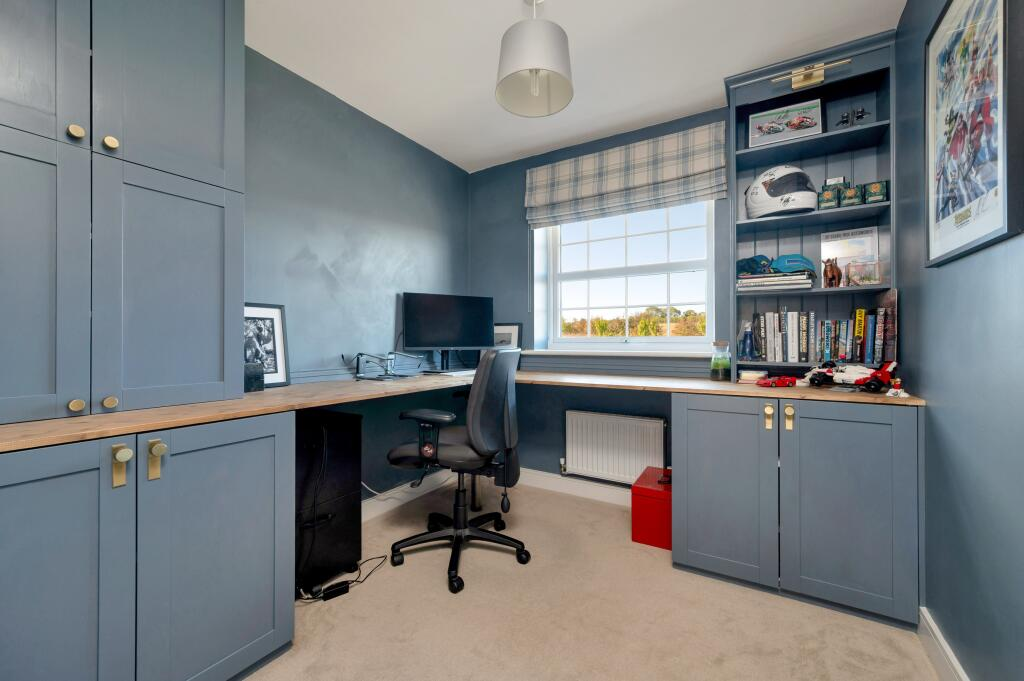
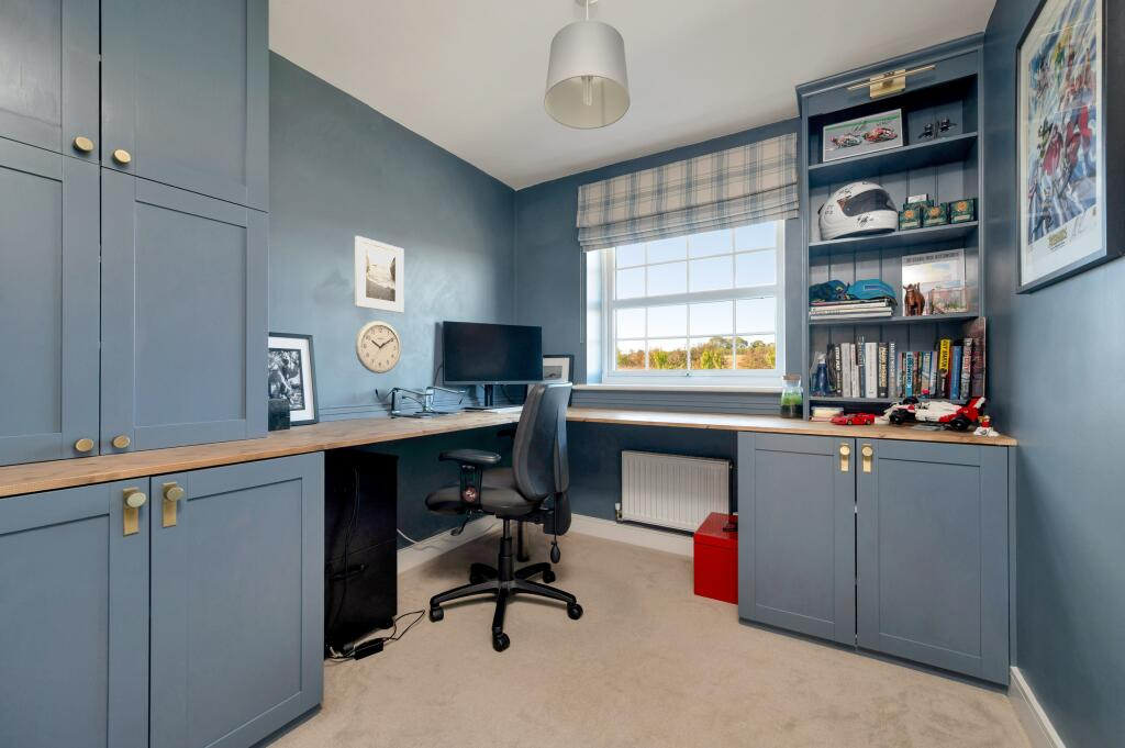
+ wall clock [354,320,402,375]
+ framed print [354,235,405,314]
